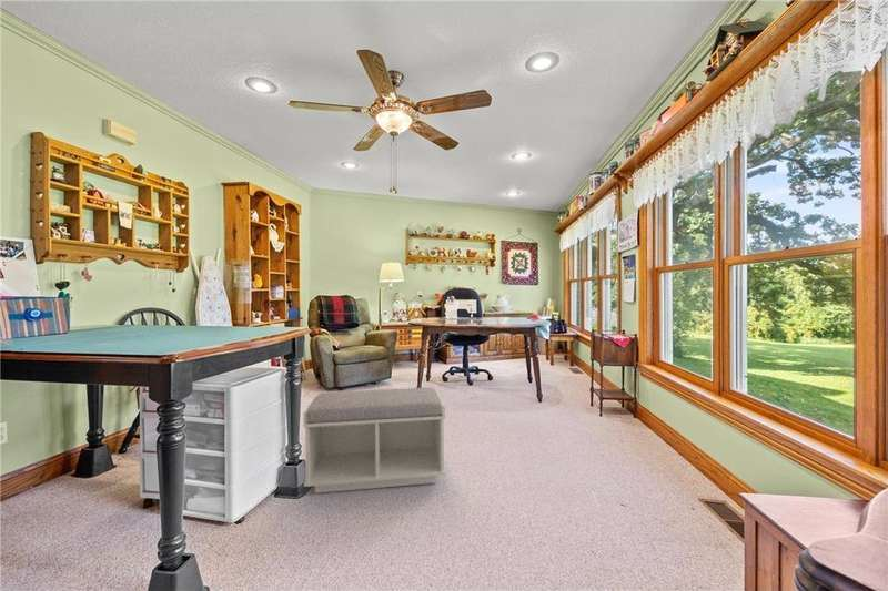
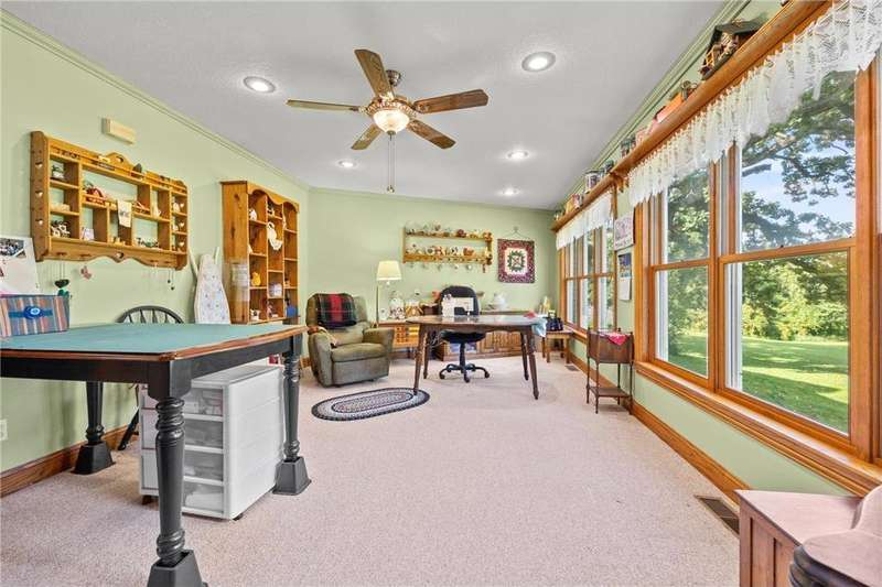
- bench [302,386,446,495]
